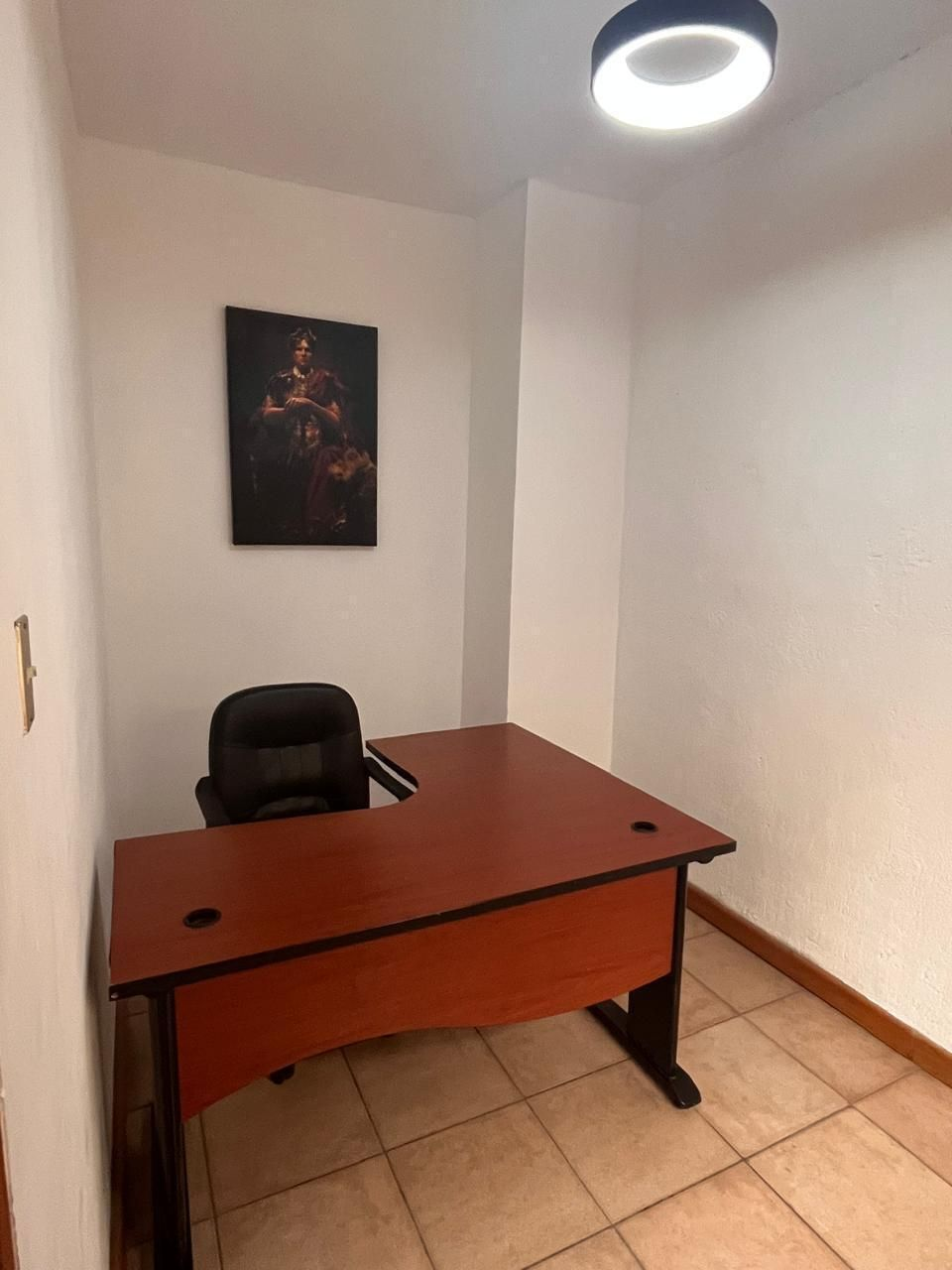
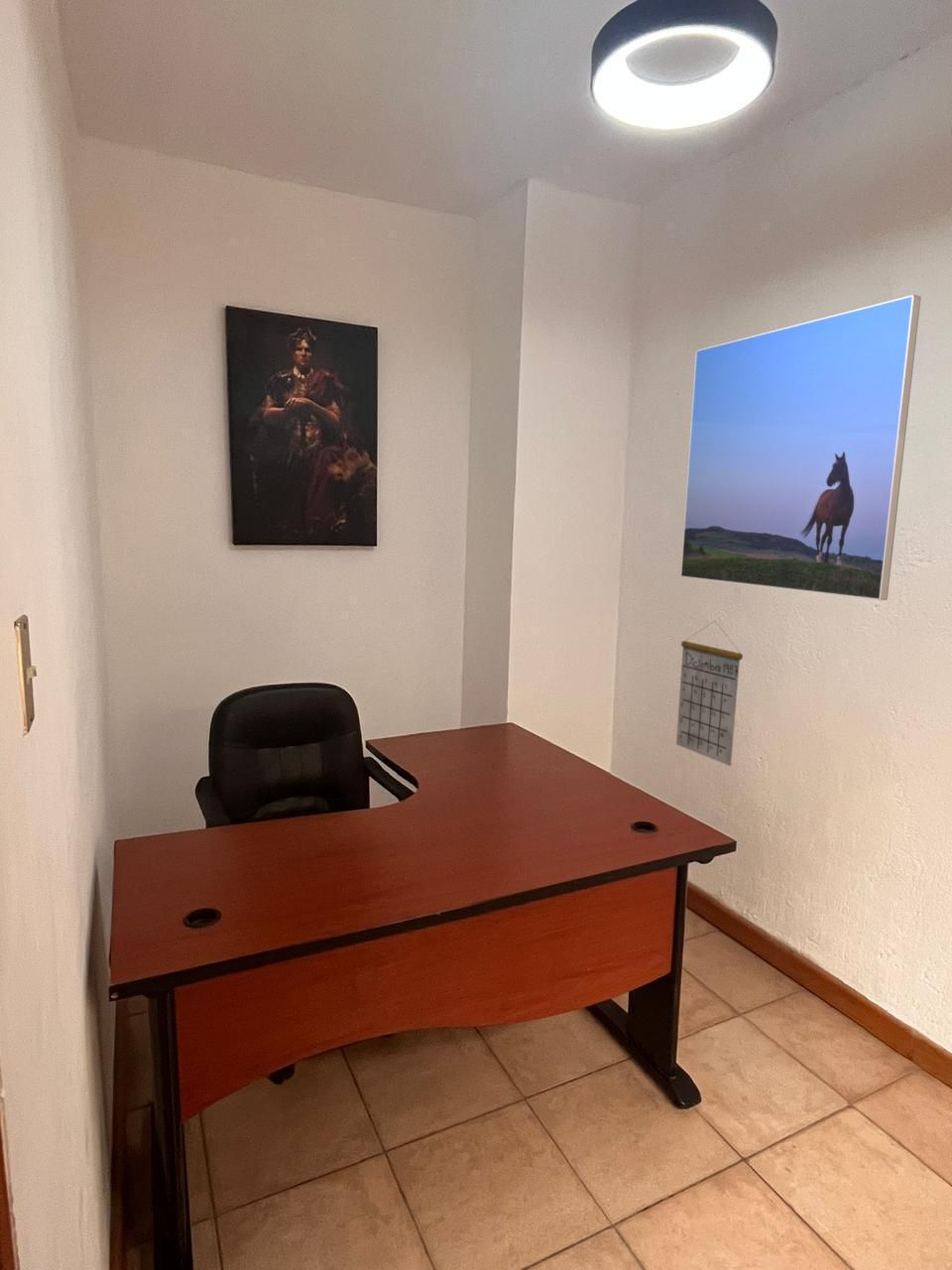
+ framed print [679,294,922,601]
+ calendar [675,620,744,767]
